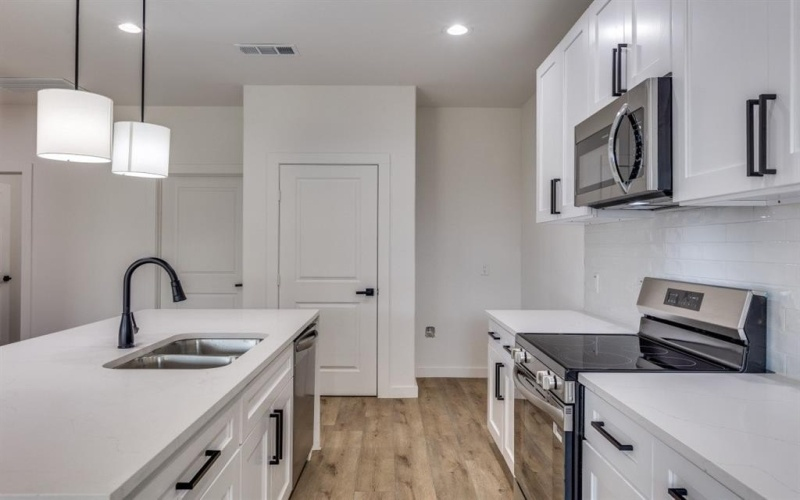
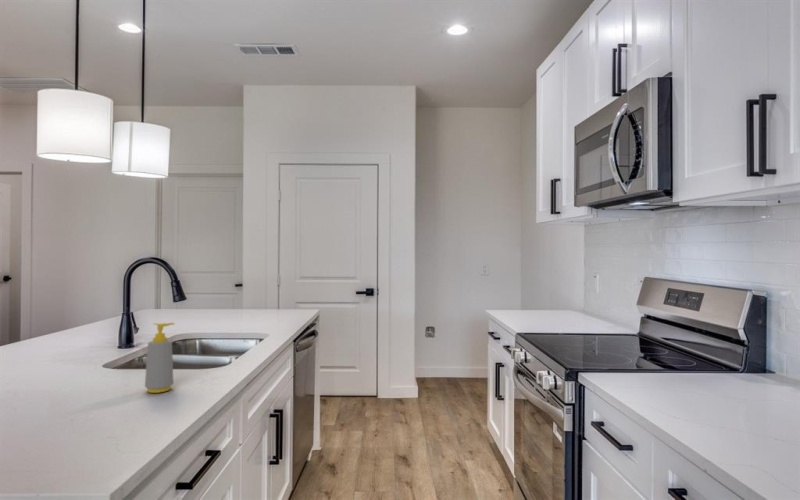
+ soap bottle [144,322,176,394]
